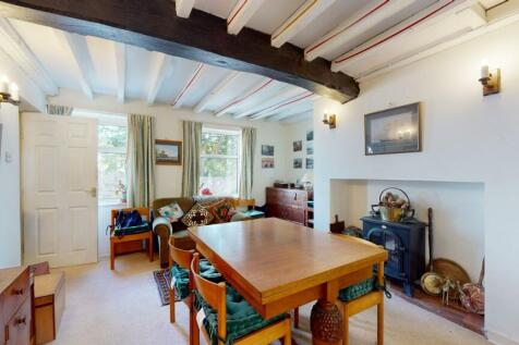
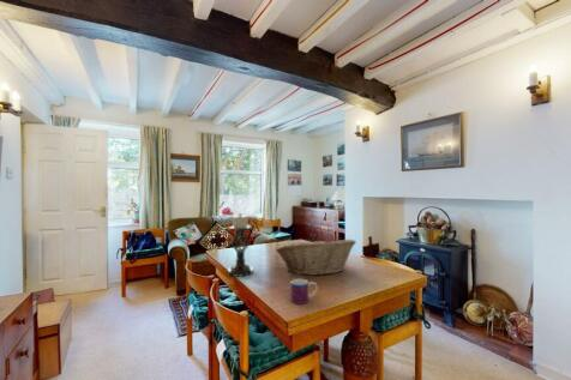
+ mug [289,278,318,306]
+ fruit basket [275,237,357,277]
+ candle holder [227,212,254,278]
